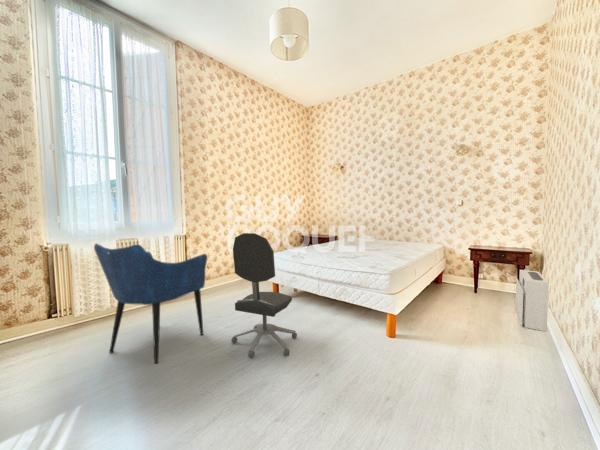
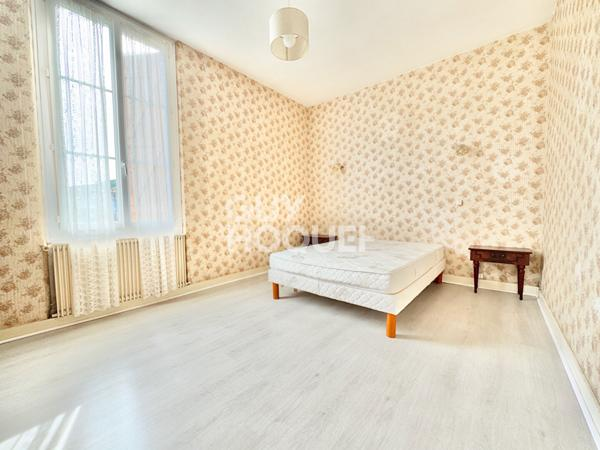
- armchair [93,242,208,365]
- office chair [230,232,298,359]
- air purifier [515,269,549,332]
